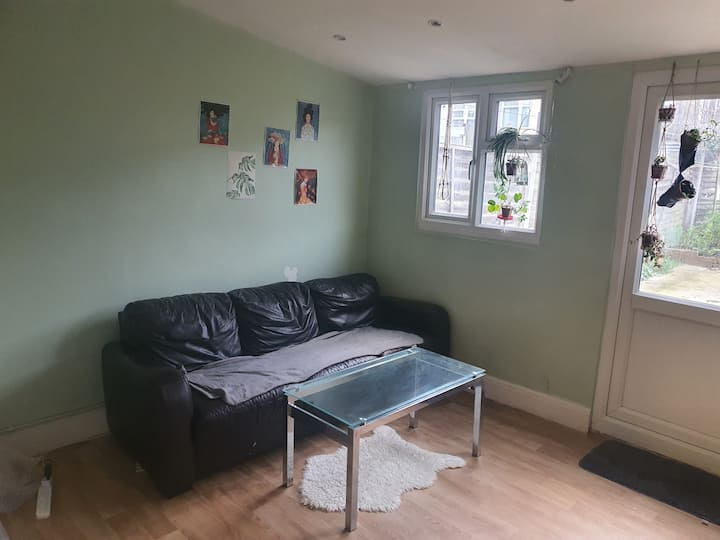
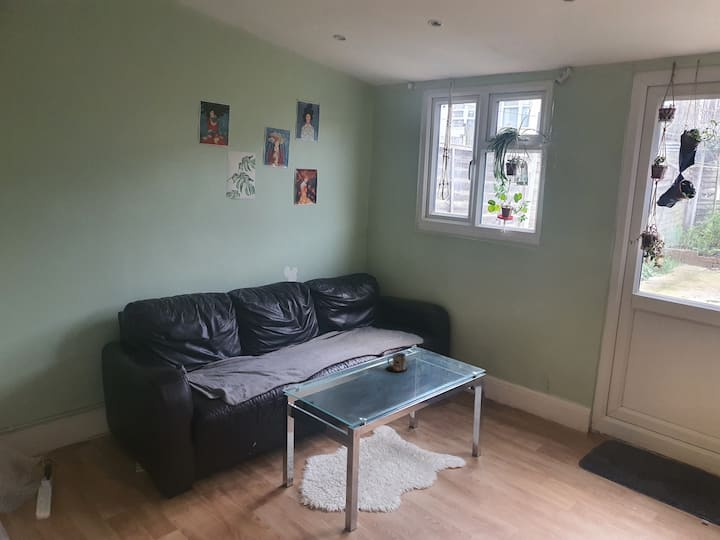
+ mug [385,352,408,373]
